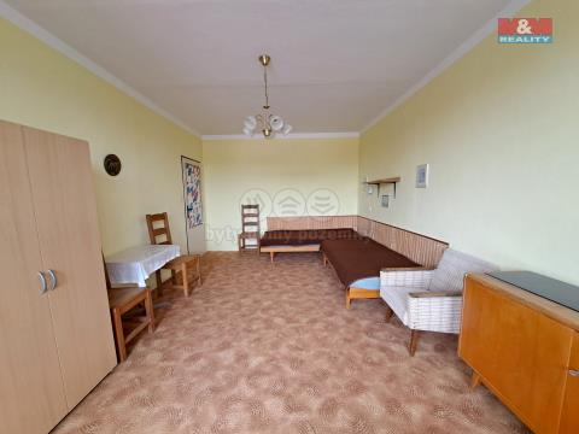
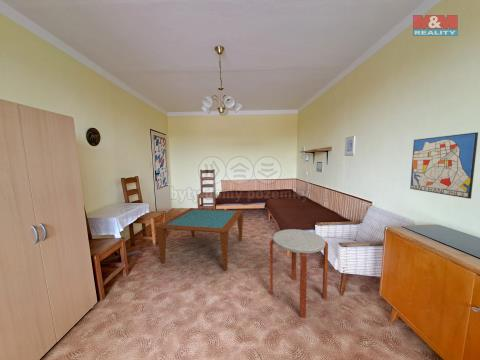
+ side table [269,228,329,319]
+ coffee table [154,207,244,272]
+ wall art [409,131,479,200]
